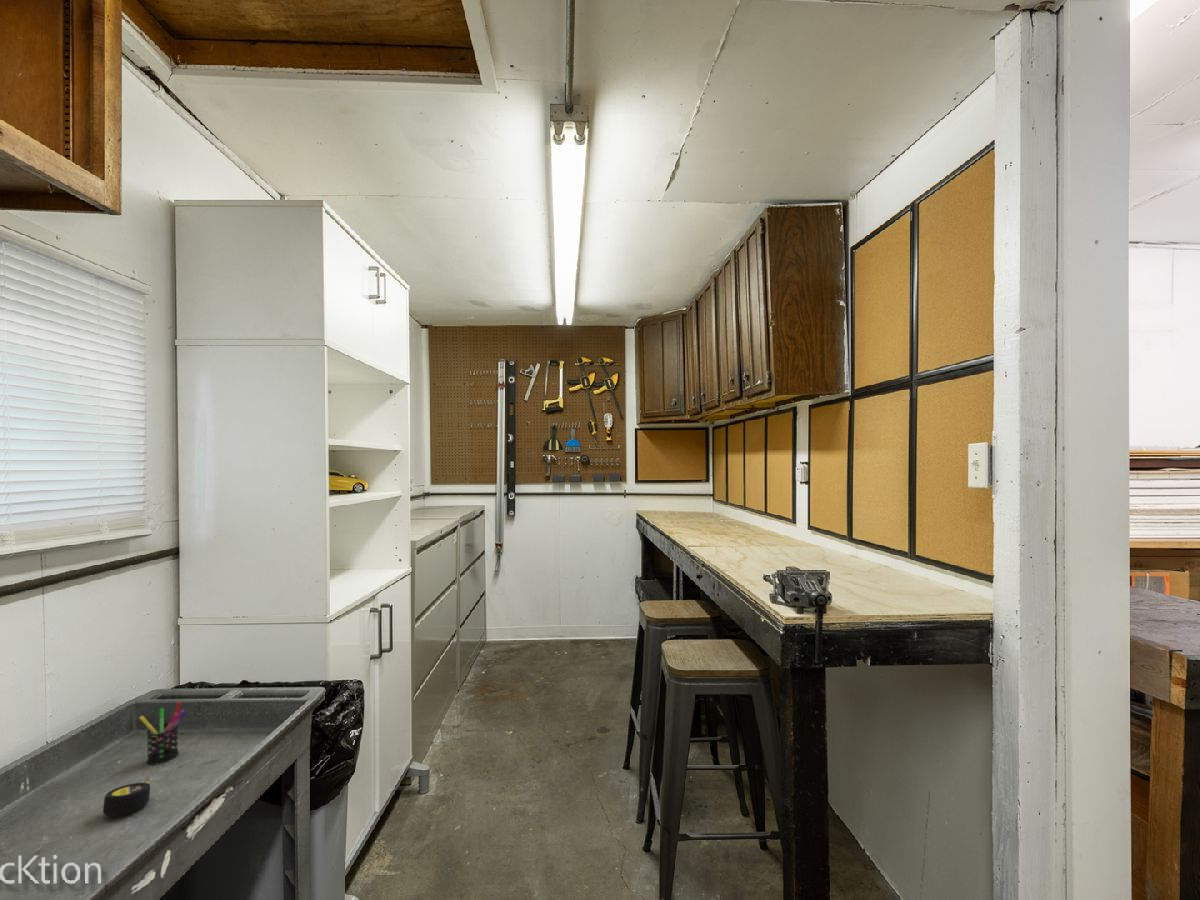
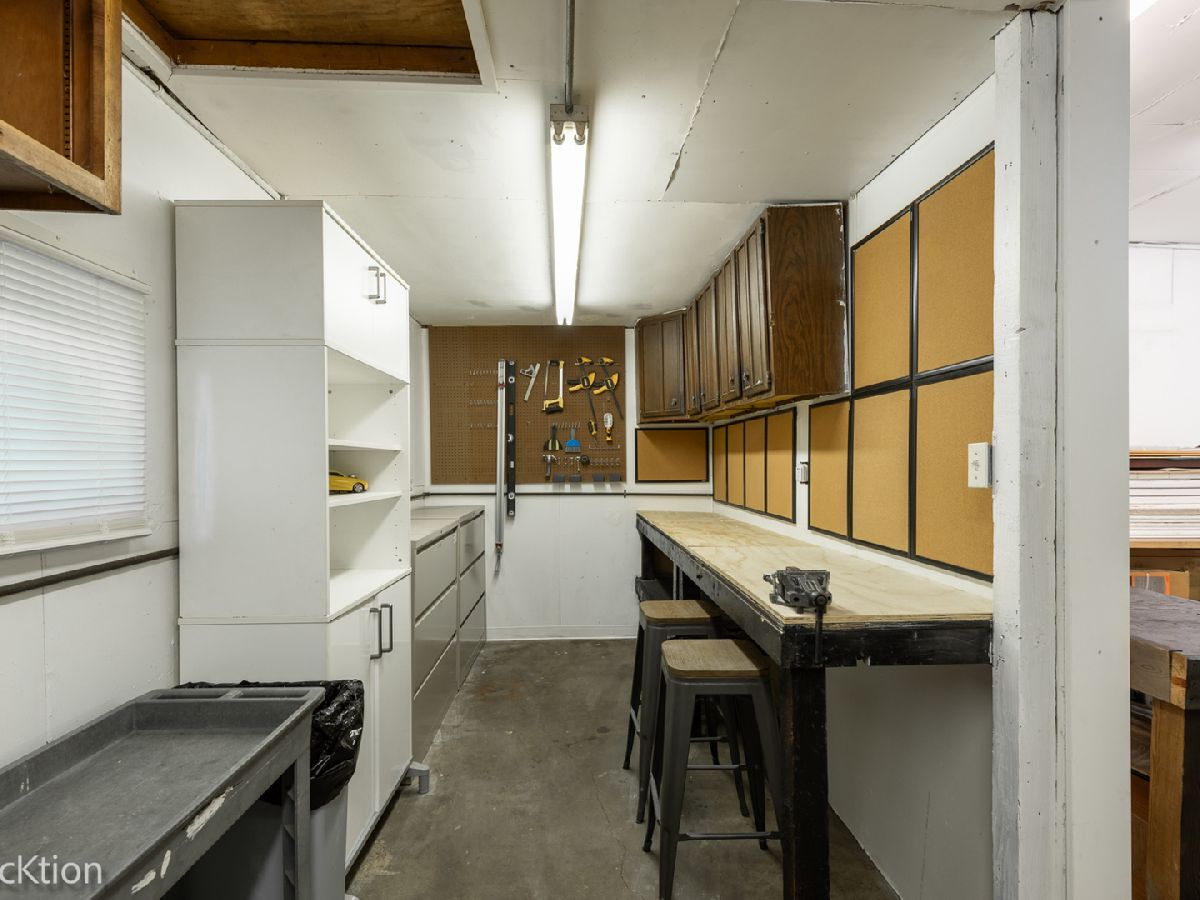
- pen holder [139,701,187,766]
- tape measure [102,775,151,817]
